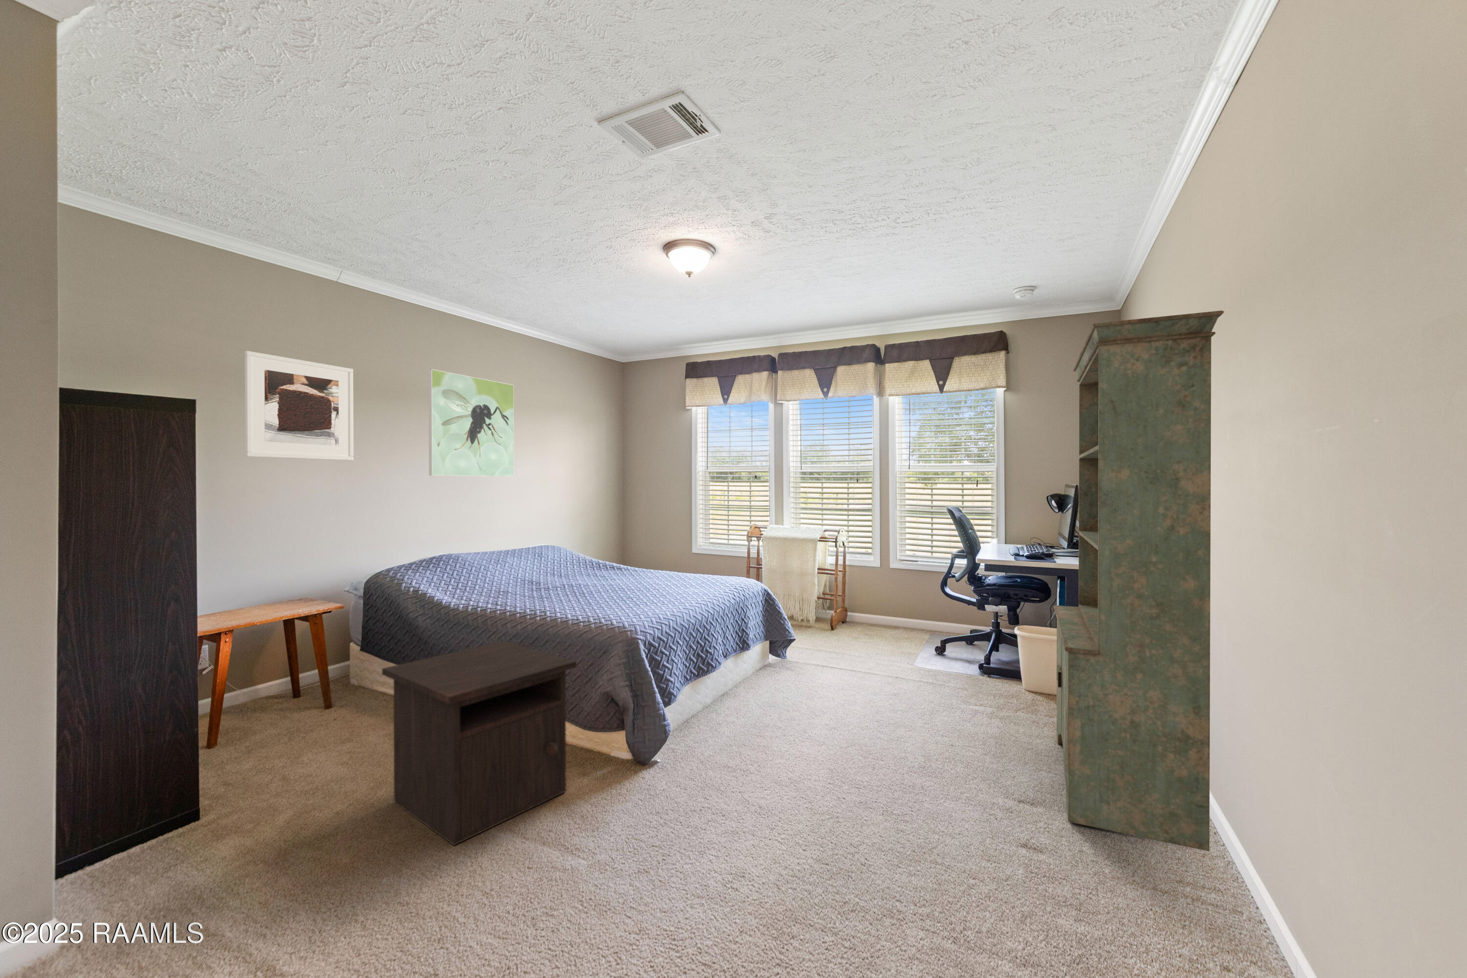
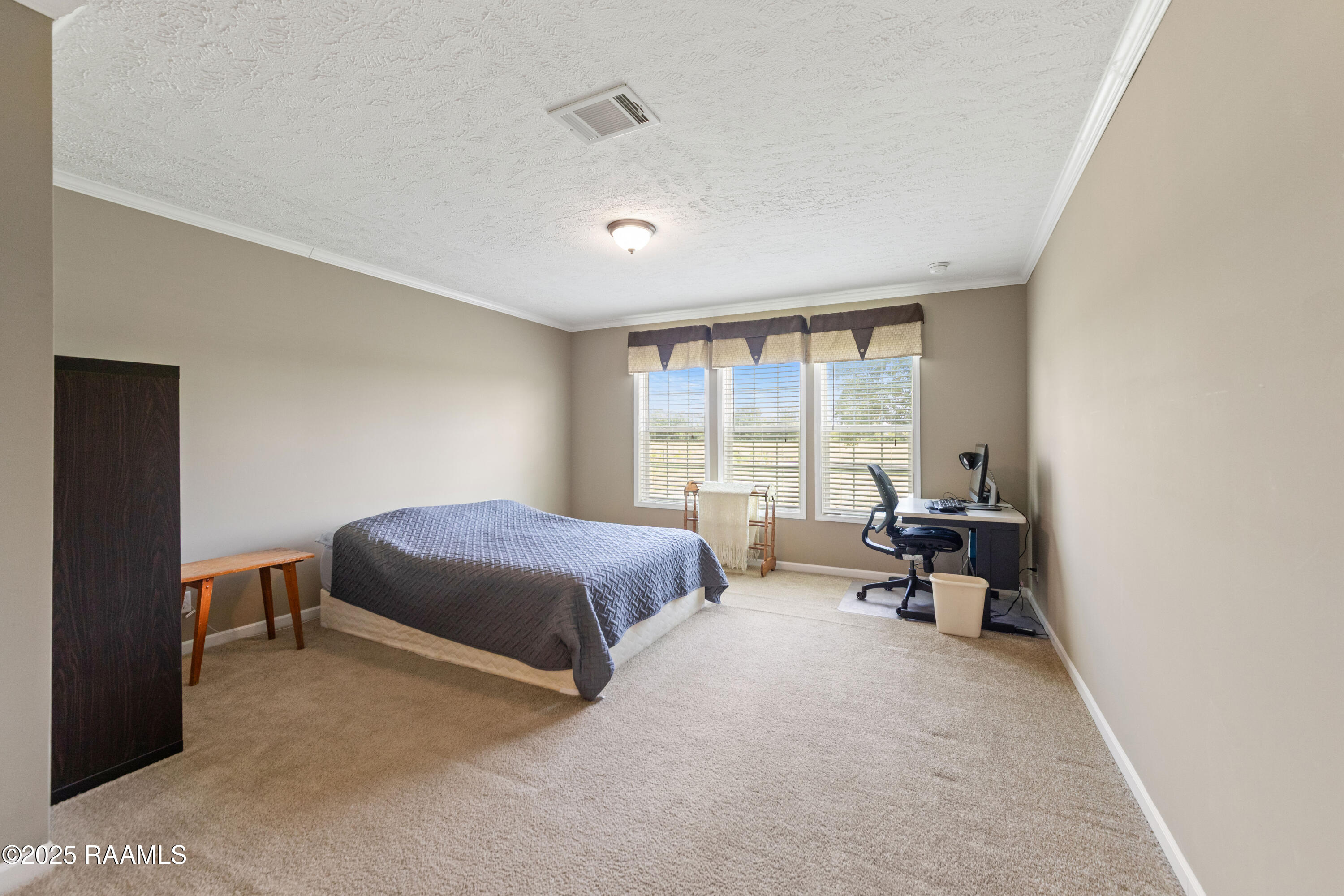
- bookshelf [1053,310,1225,851]
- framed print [244,350,354,461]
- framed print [428,369,514,477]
- nightstand [381,641,577,846]
